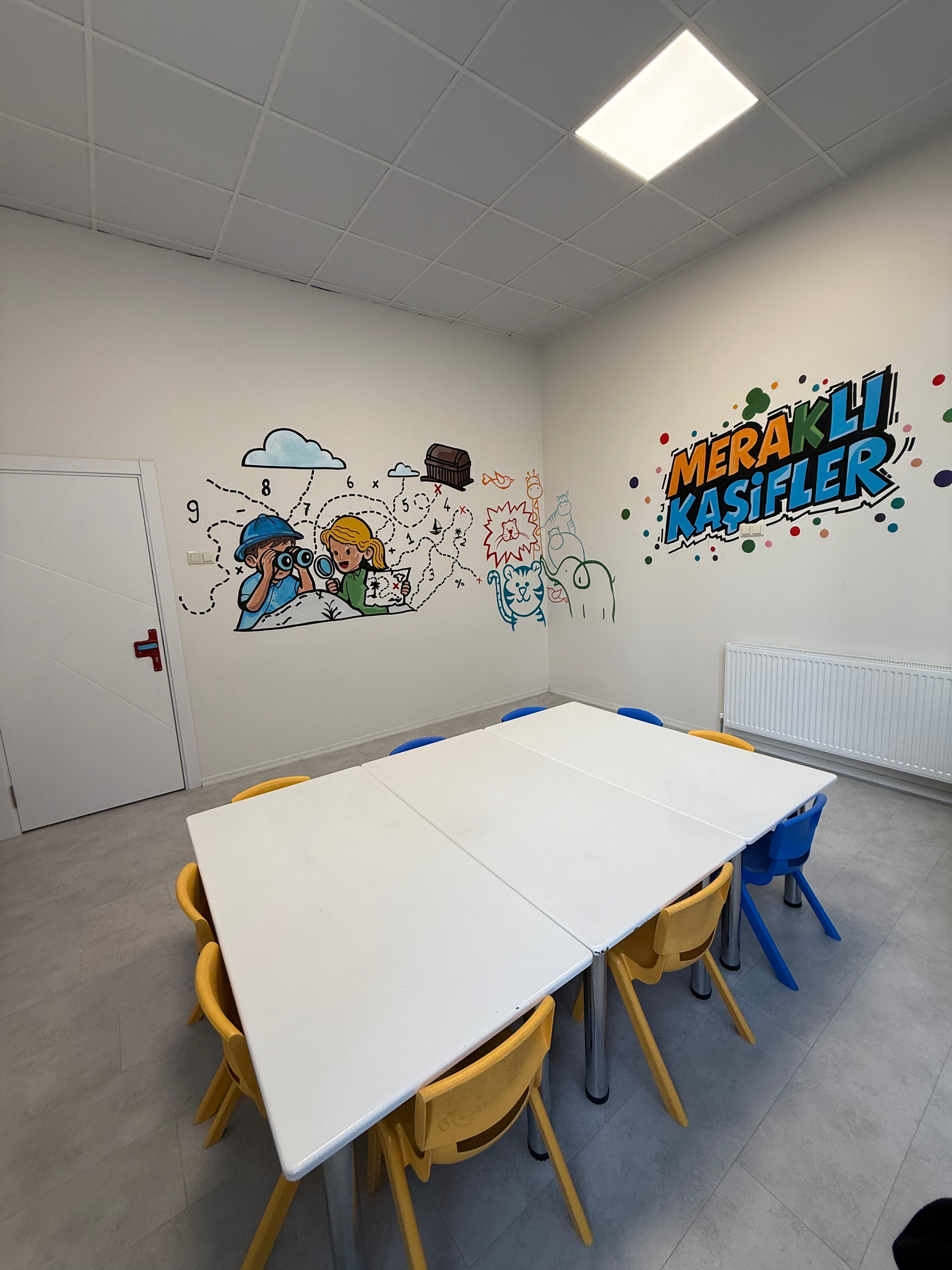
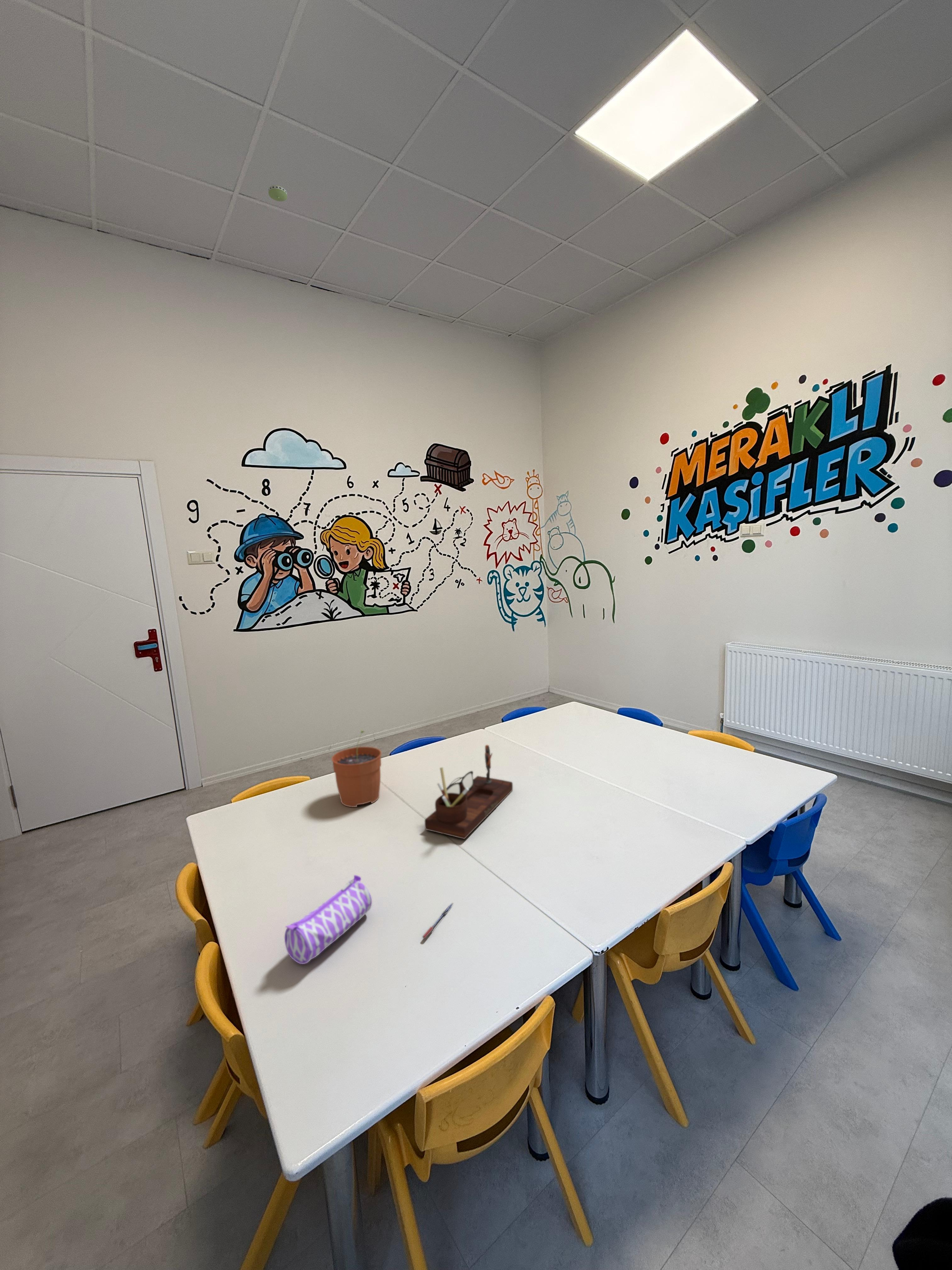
+ pencil case [284,874,372,964]
+ pen [422,902,454,939]
+ desk organizer [424,744,513,839]
+ plant pot [331,729,382,808]
+ smoke detector [268,185,288,202]
